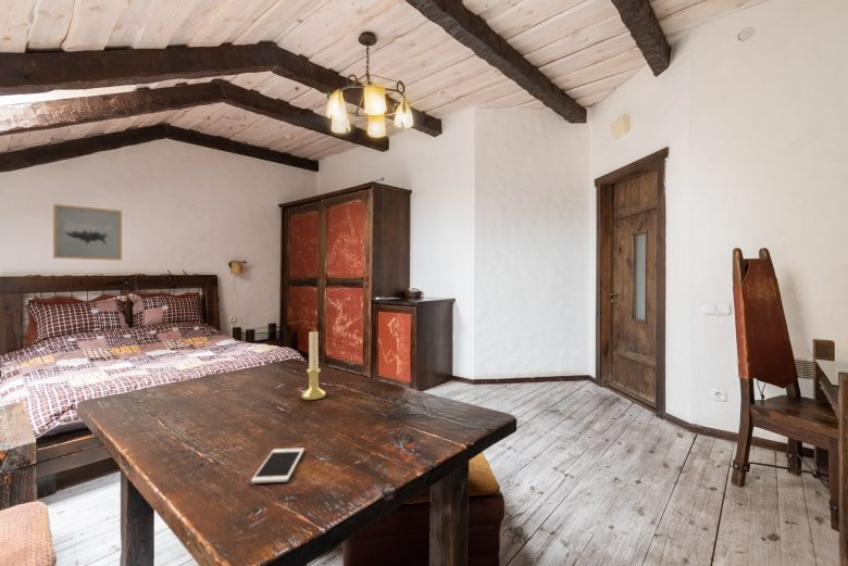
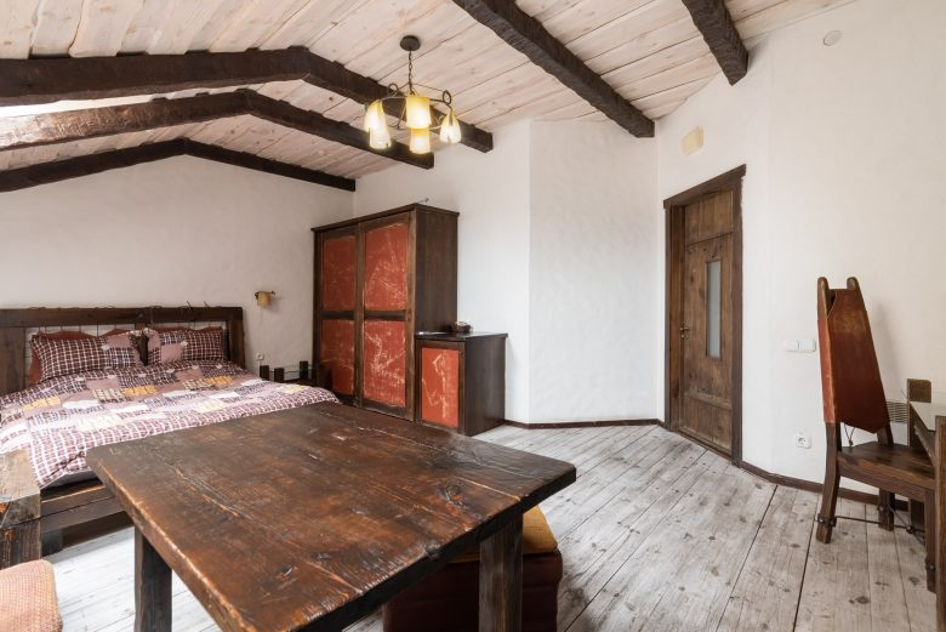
- candle holder [300,328,326,401]
- cell phone [250,448,305,485]
- wall art [52,203,123,262]
